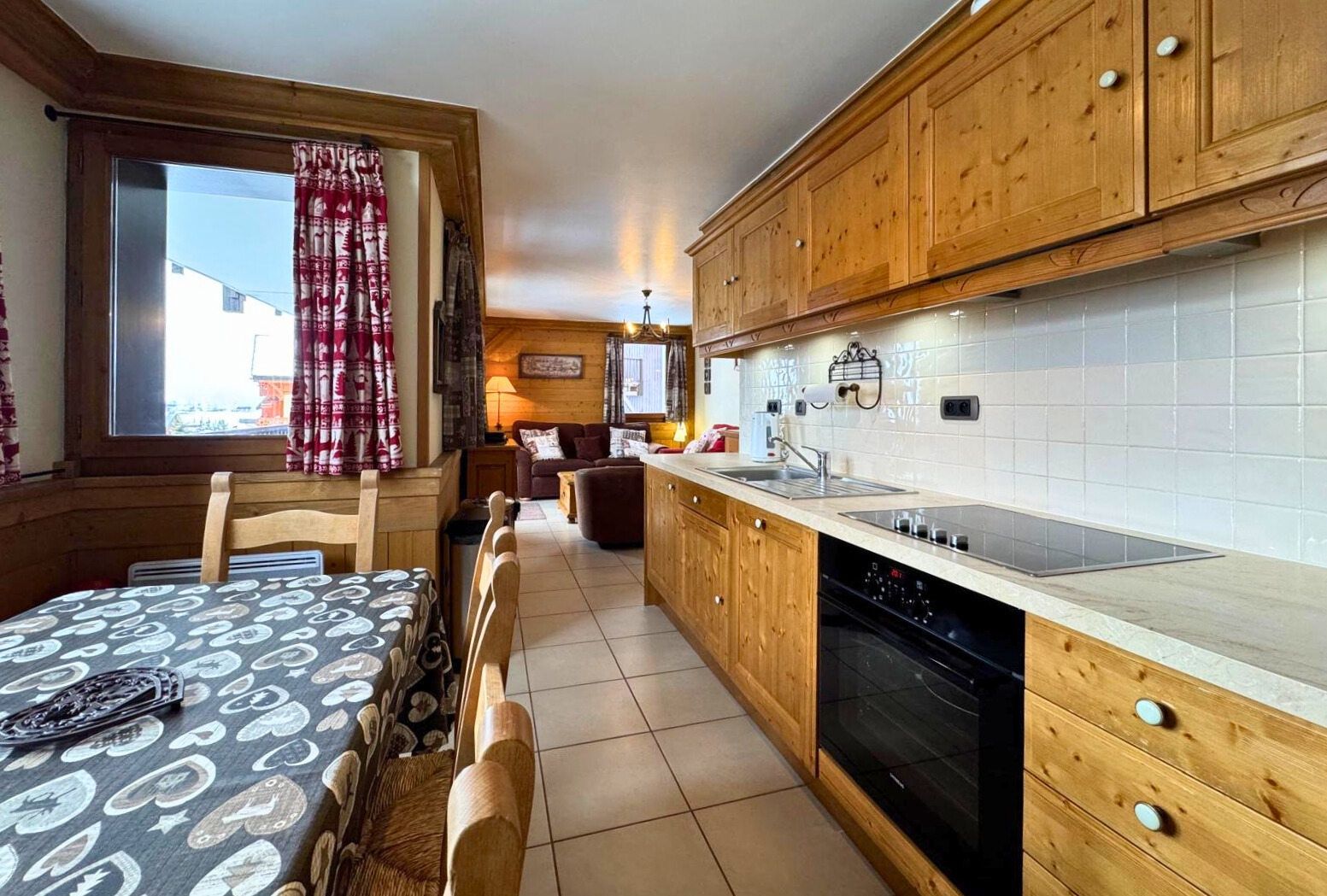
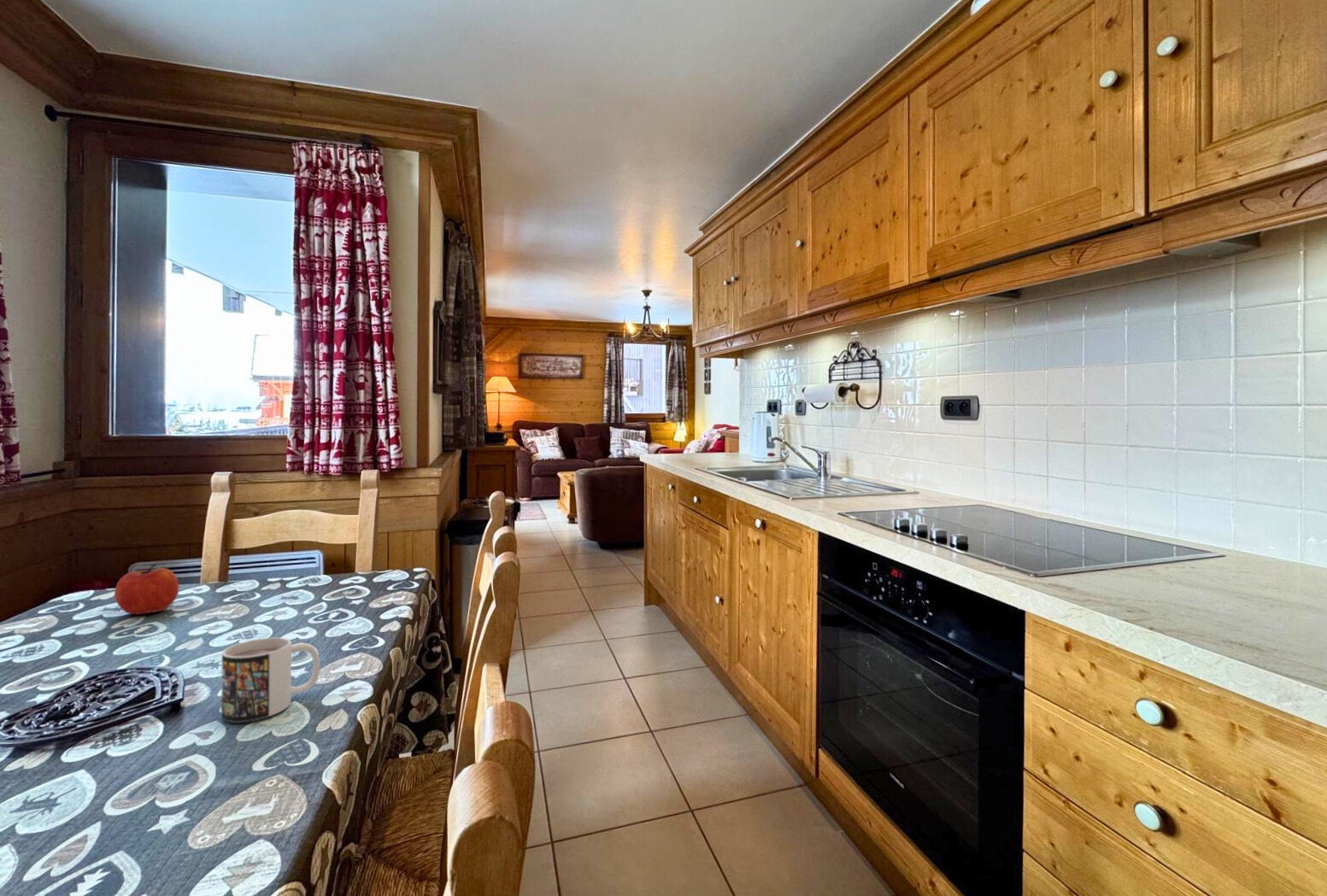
+ mug [220,637,321,723]
+ apple [114,563,179,615]
